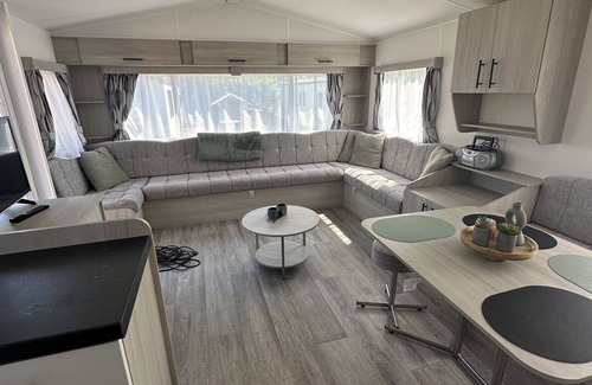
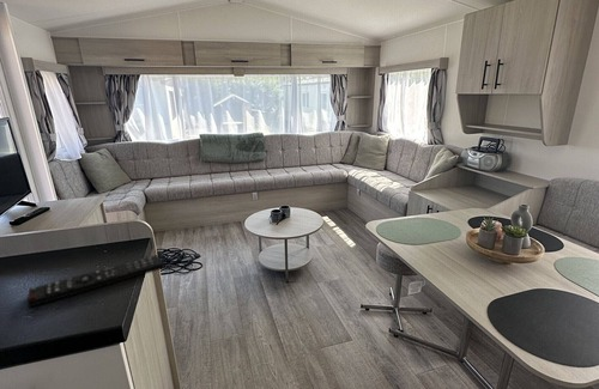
+ remote control [26,254,165,309]
